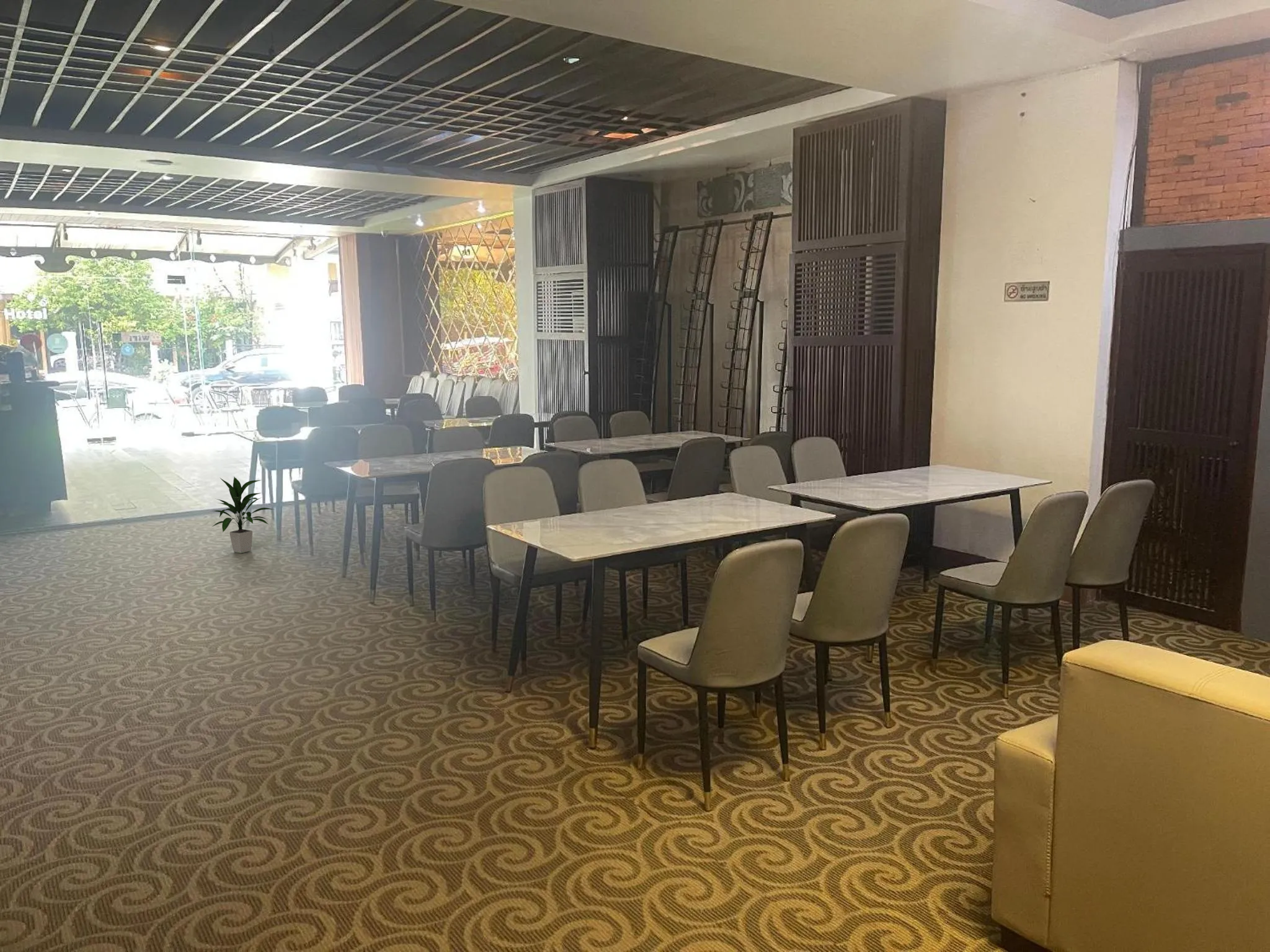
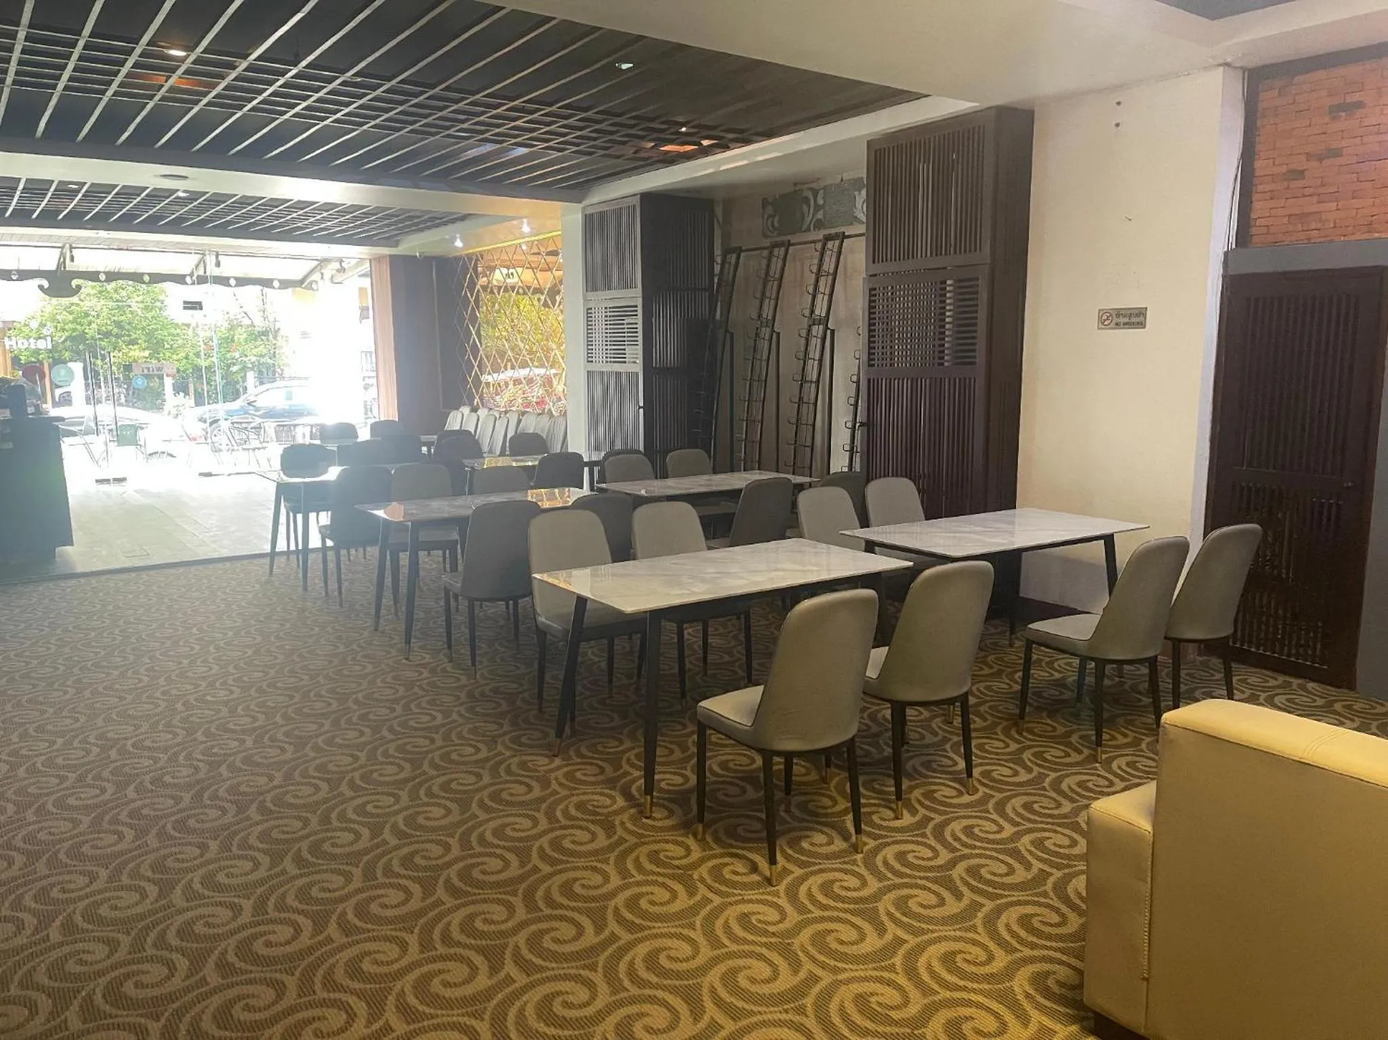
- indoor plant [211,476,274,553]
